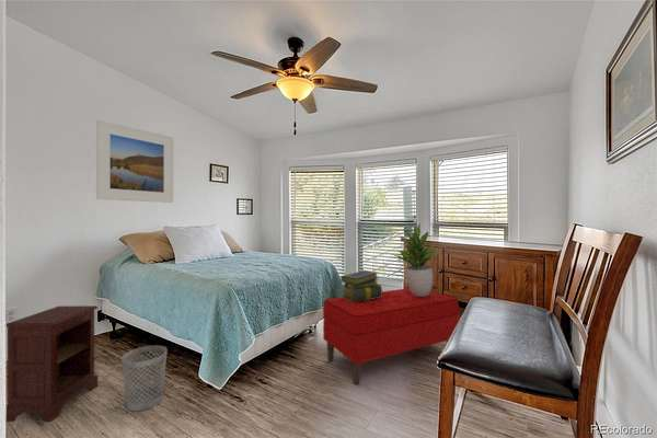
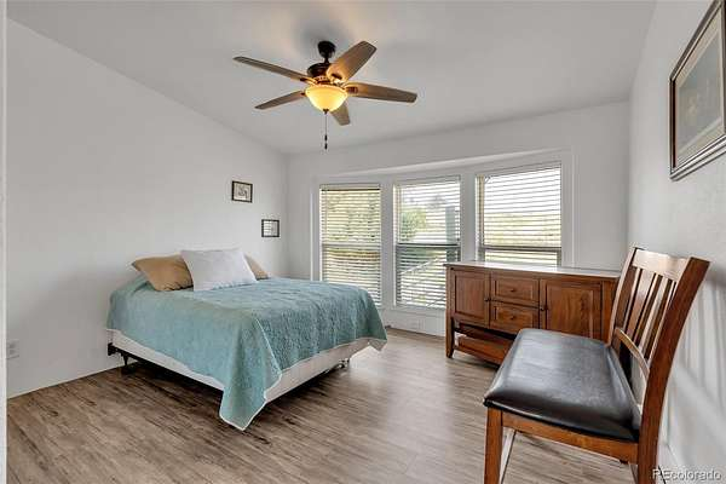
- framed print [95,119,174,204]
- wastebasket [120,345,168,412]
- stack of books [339,269,383,302]
- potted plant [393,222,440,297]
- nightstand [5,304,100,423]
- bench [322,287,460,384]
